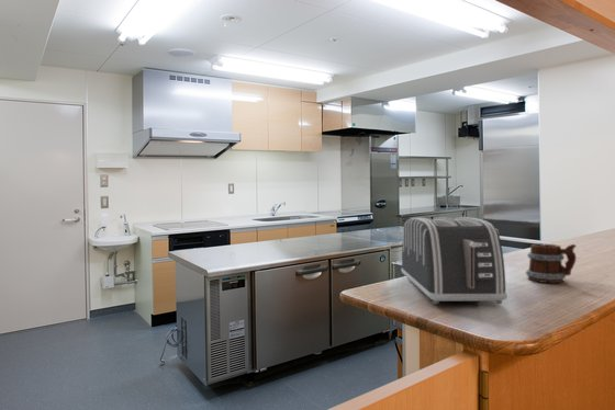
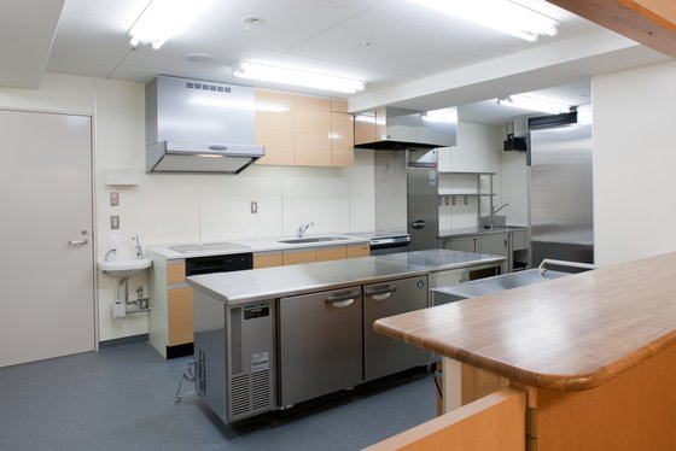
- toaster [400,216,508,305]
- mug [525,243,578,284]
